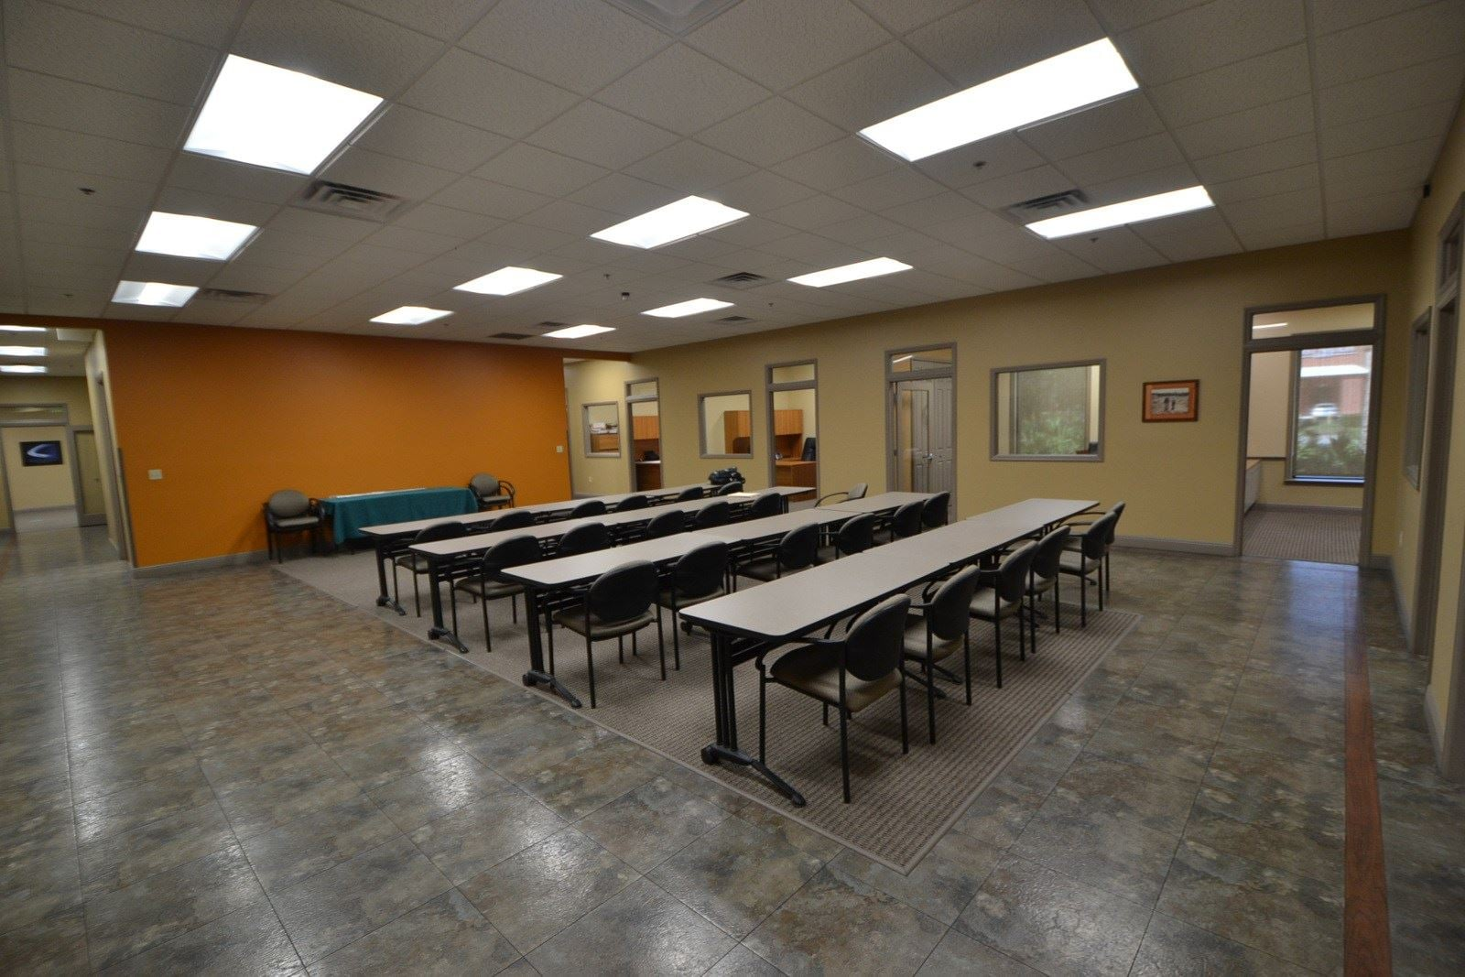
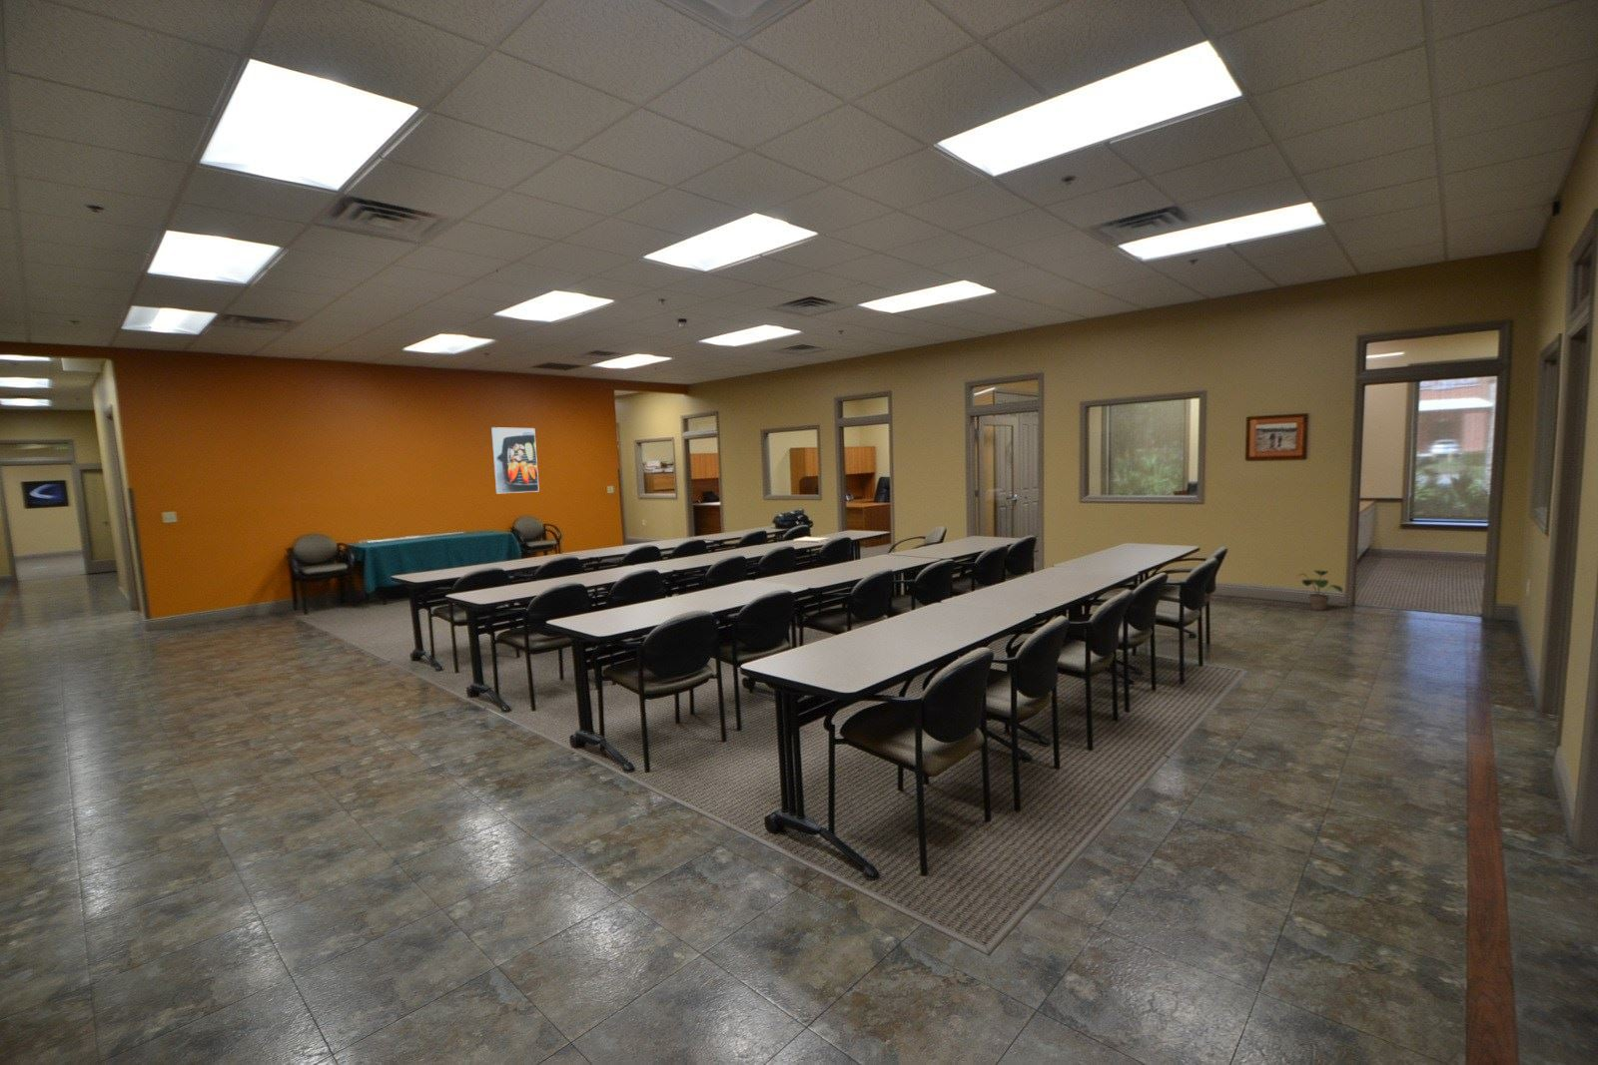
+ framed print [490,427,540,494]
+ potted plant [1295,569,1345,611]
